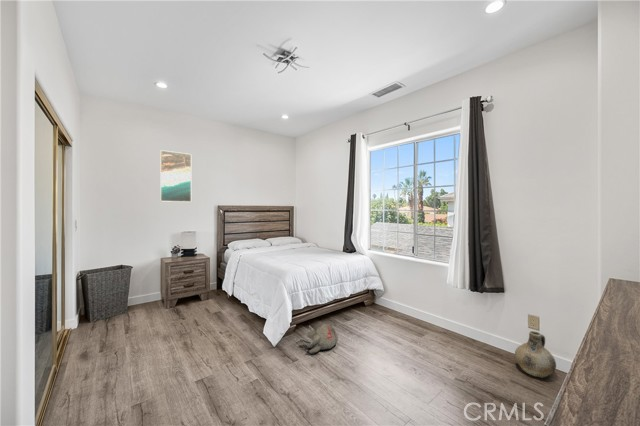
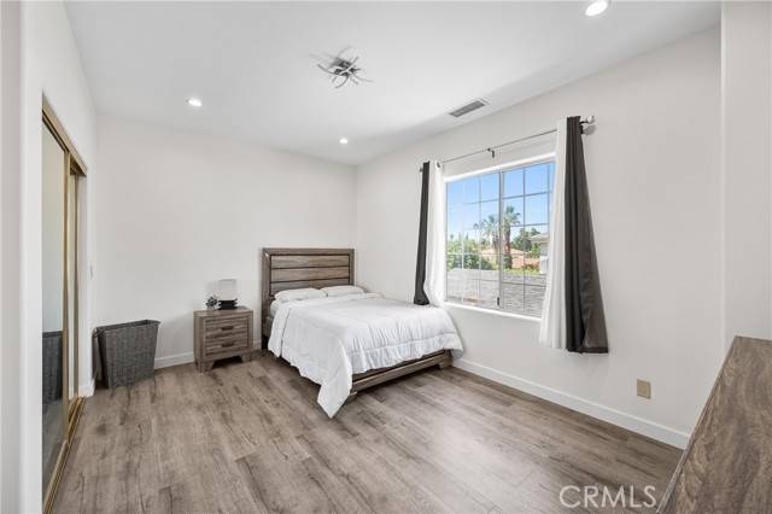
- plush toy [306,323,339,354]
- ceramic jug [514,330,557,379]
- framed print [159,149,192,203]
